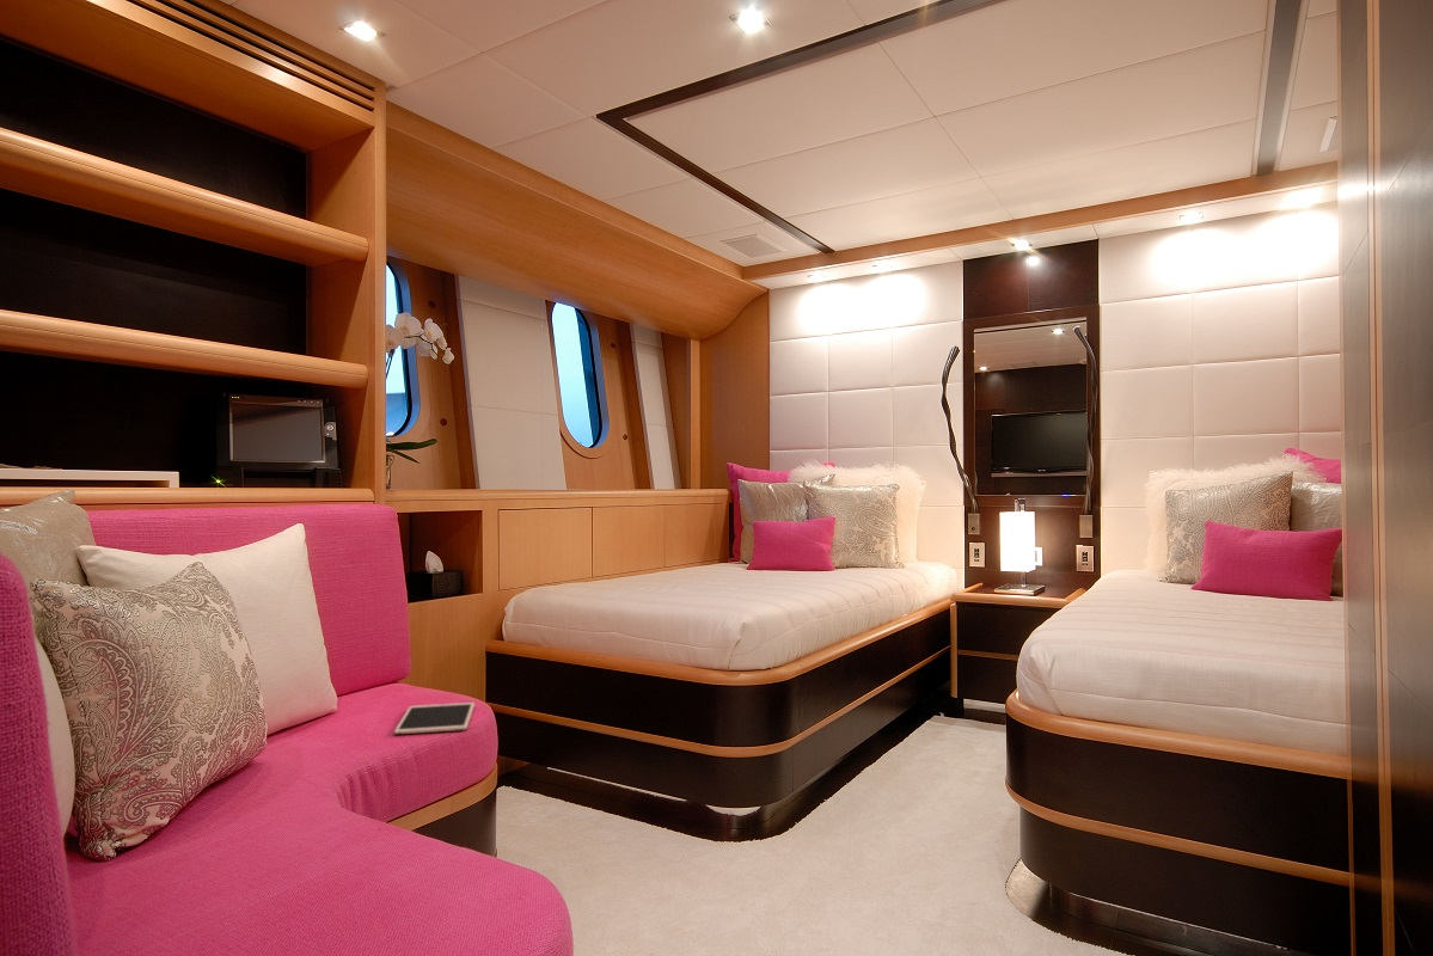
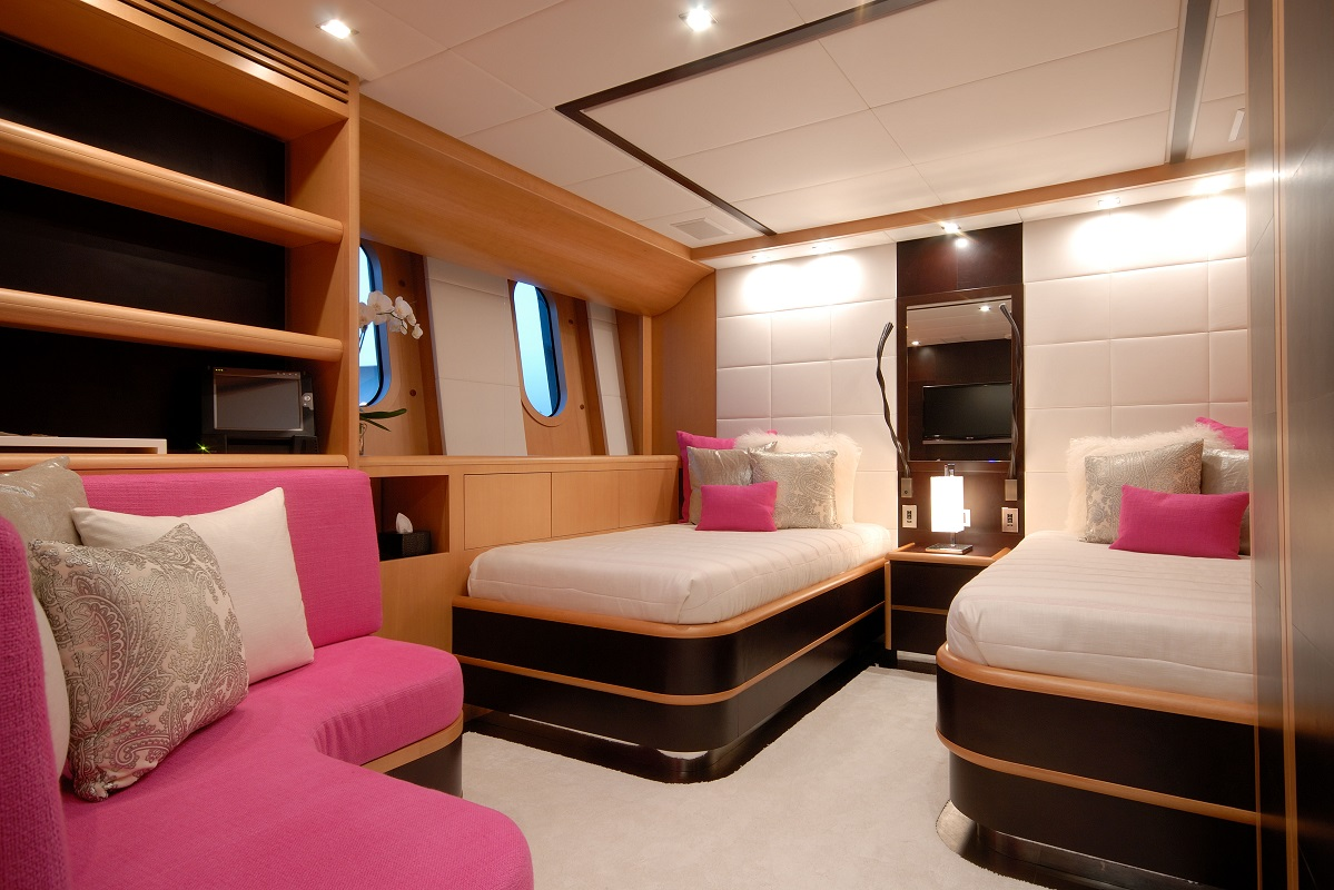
- tablet [393,701,476,735]
